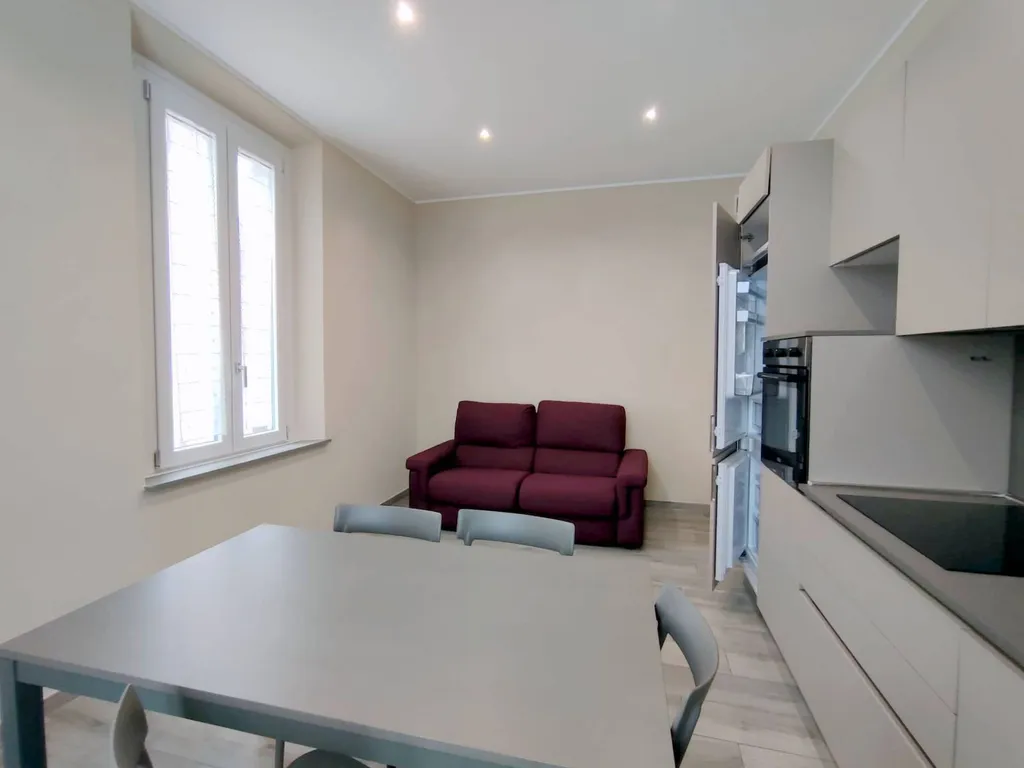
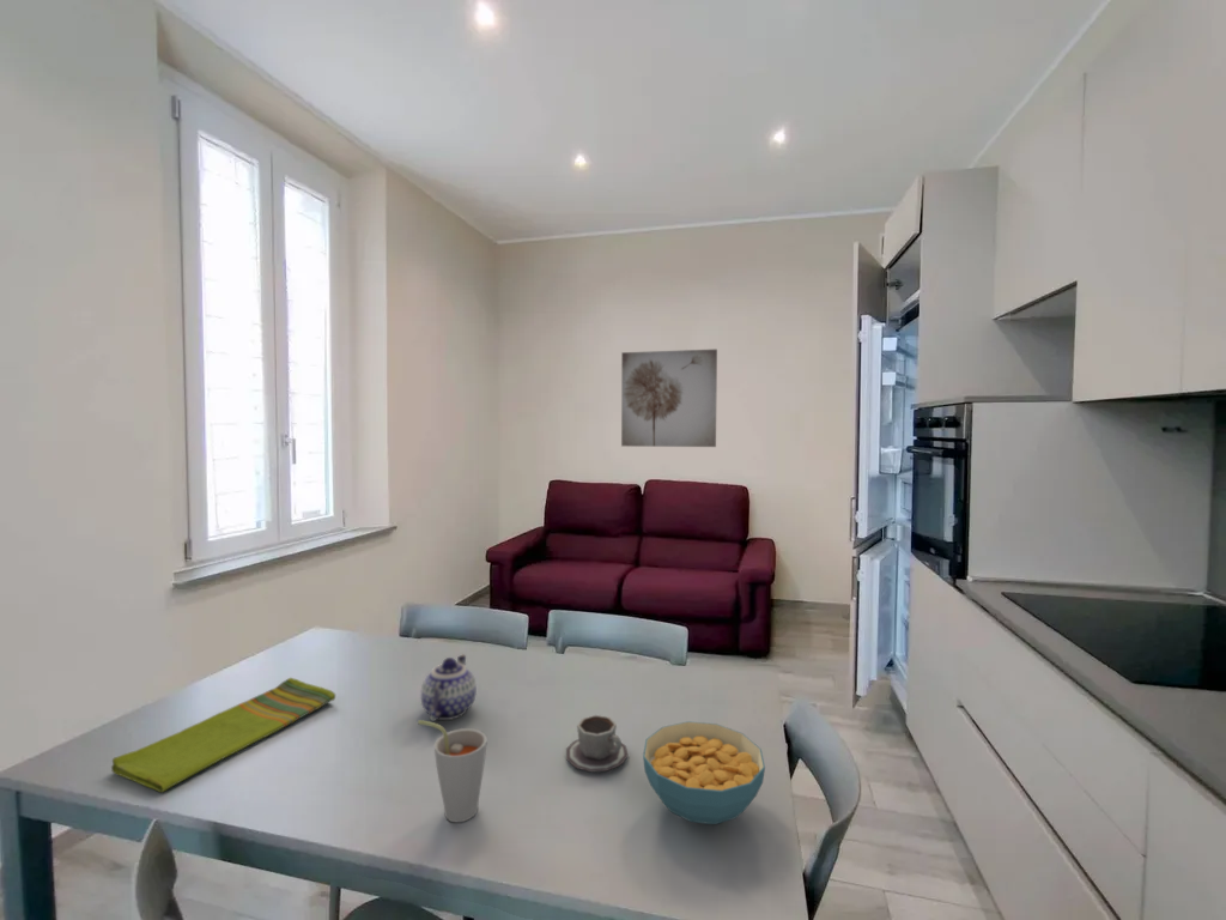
+ cup [417,719,488,823]
+ cup [565,714,630,773]
+ teapot [420,653,478,722]
+ dish towel [110,677,336,793]
+ cereal bowl [642,720,766,825]
+ wall art [620,349,718,448]
